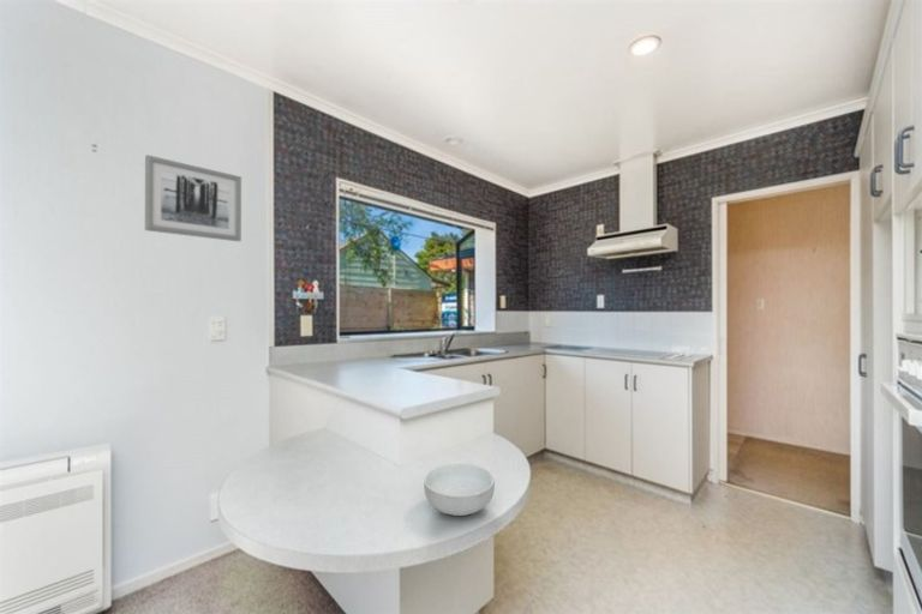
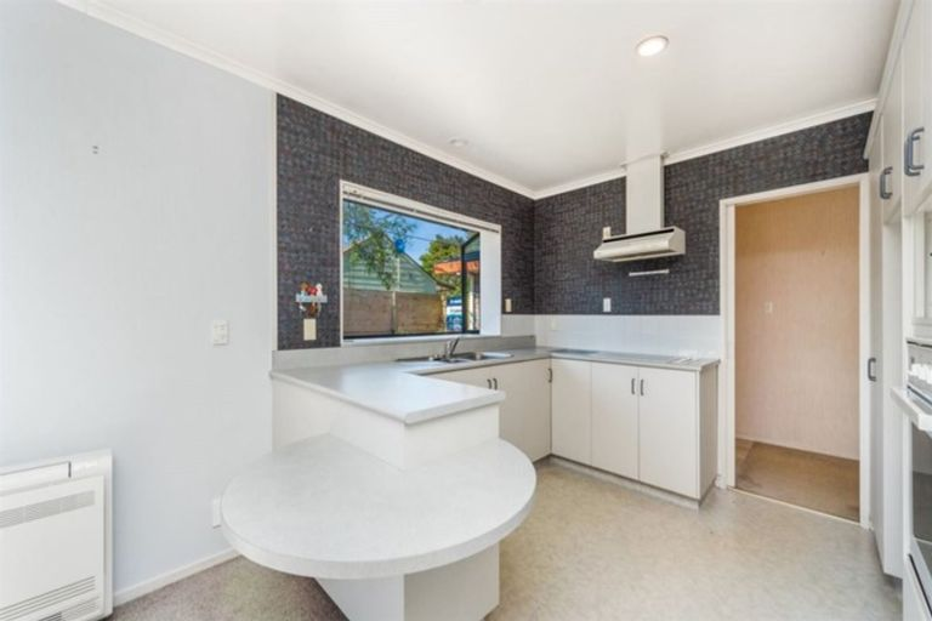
- cereal bowl [423,463,496,517]
- wall art [144,154,243,242]
